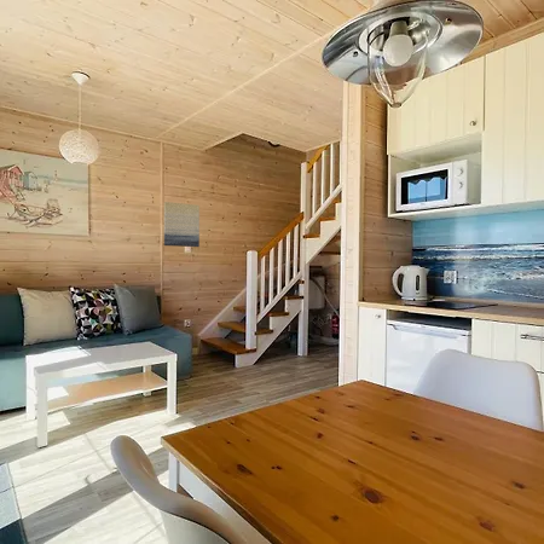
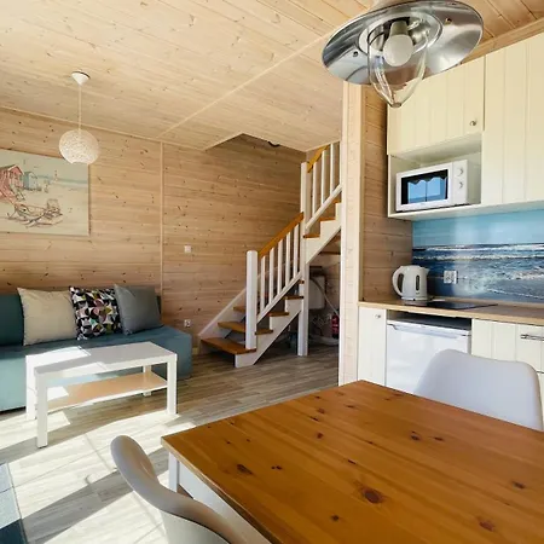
- wall art [163,201,201,248]
